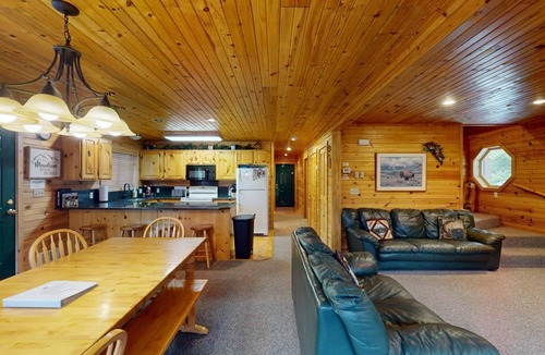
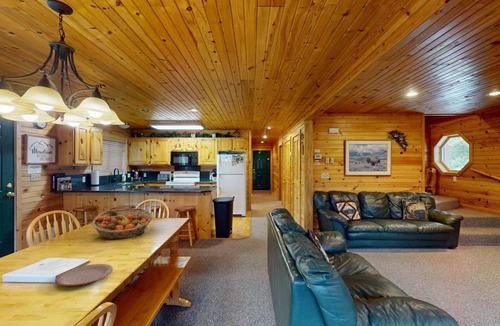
+ plate [54,263,114,287]
+ fruit basket [91,207,153,240]
